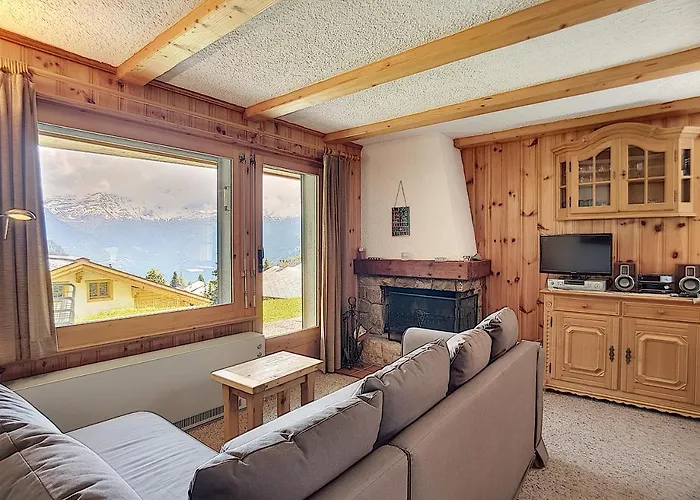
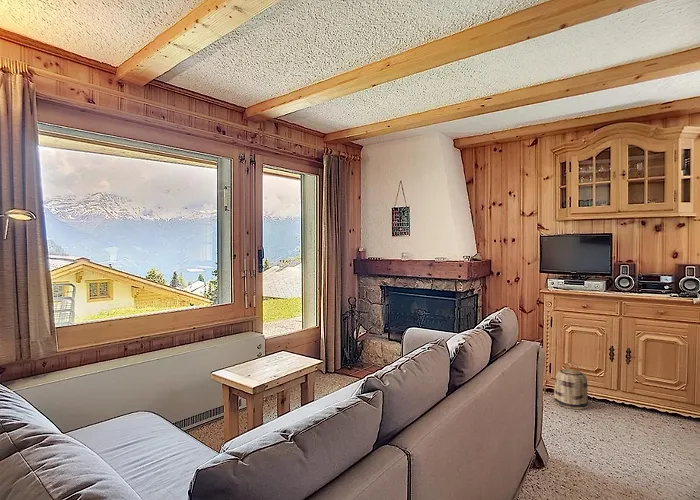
+ basket [553,361,590,411]
